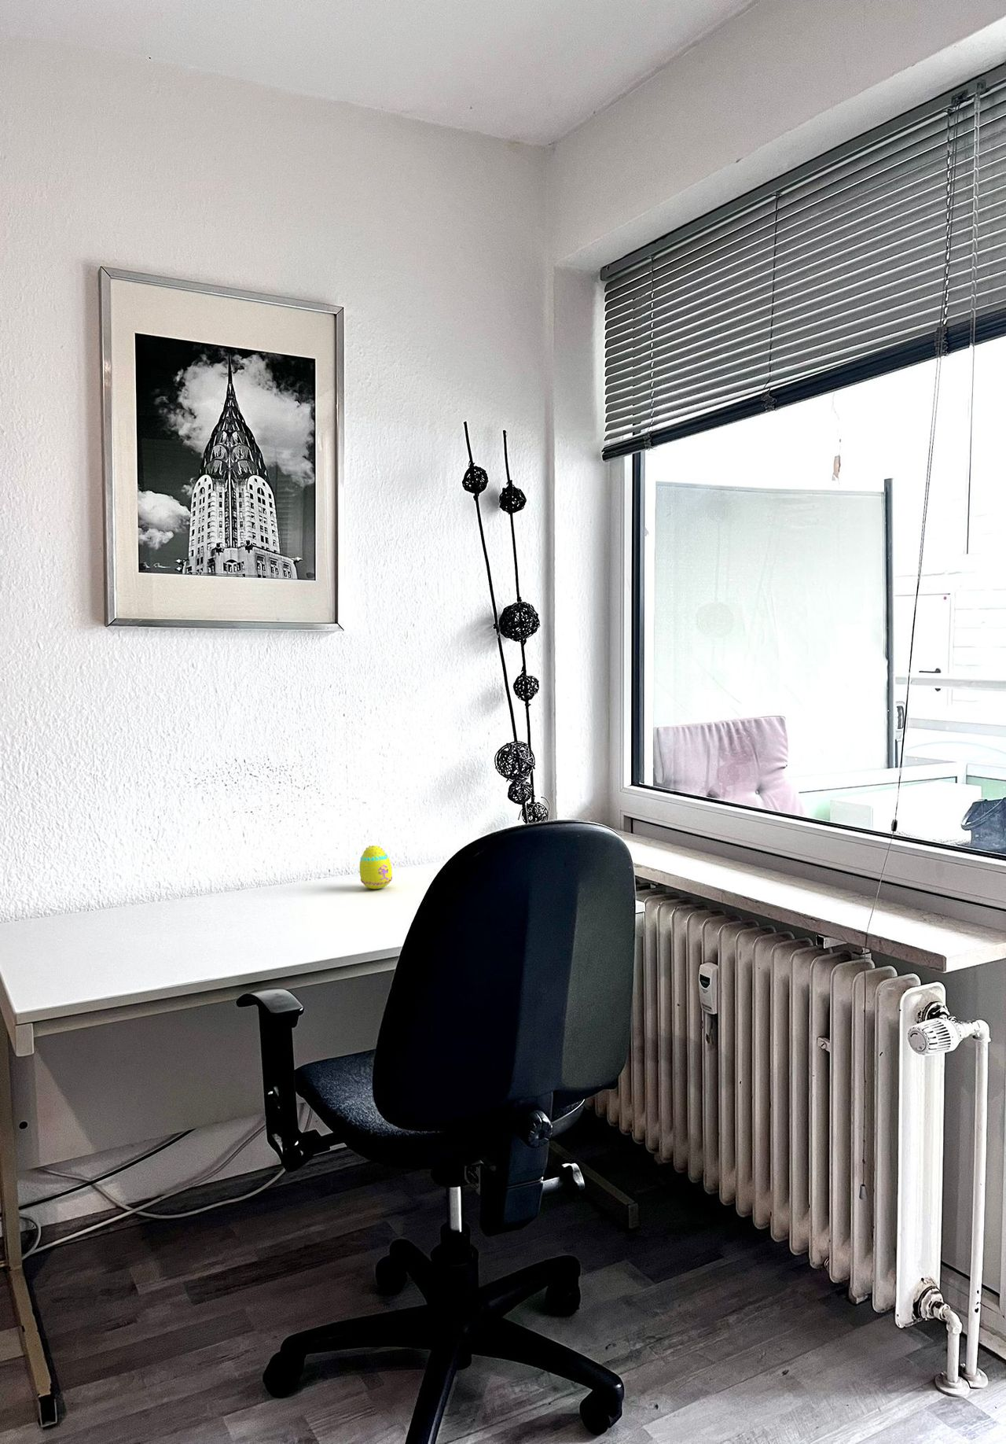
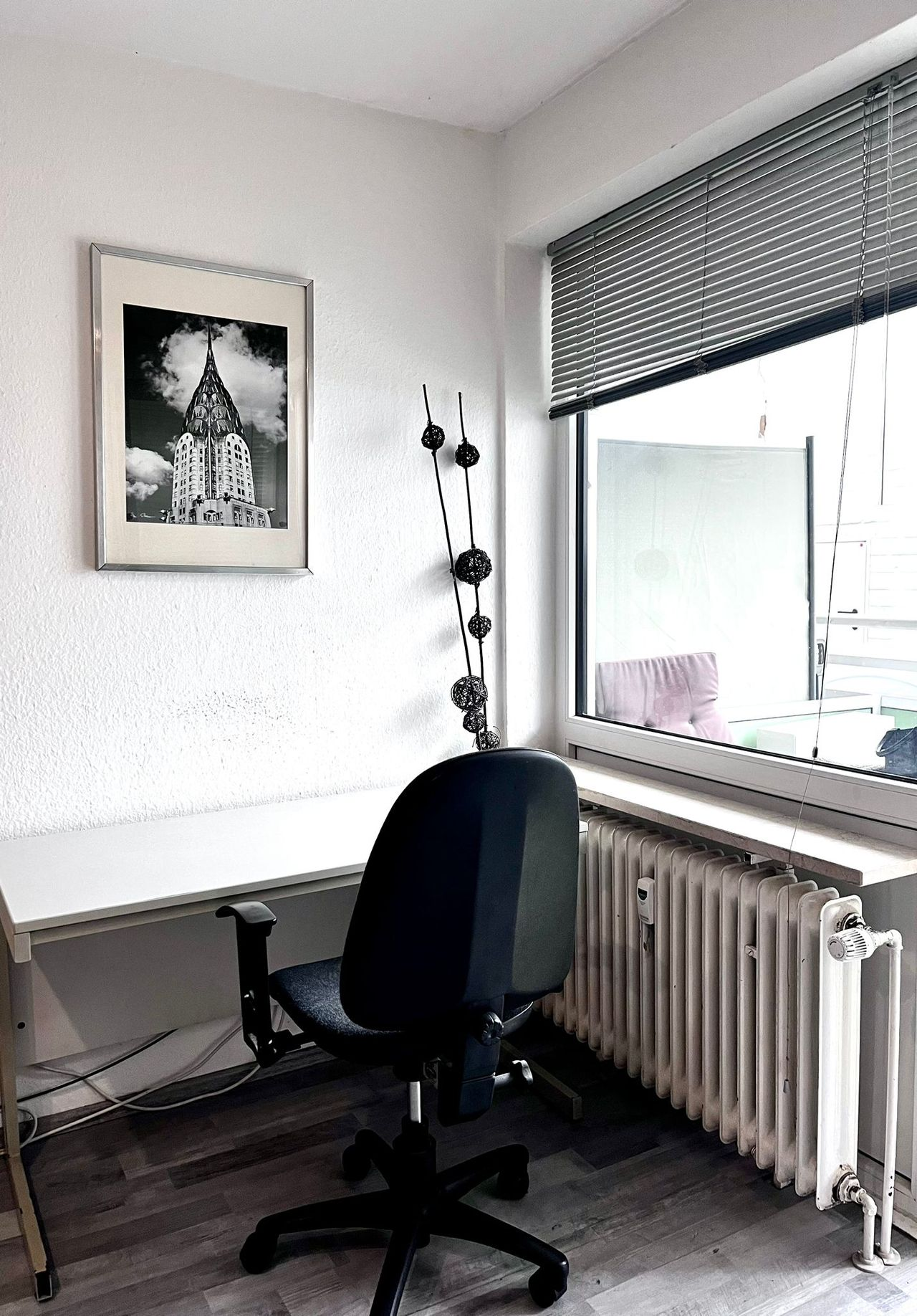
- egg [359,845,393,890]
